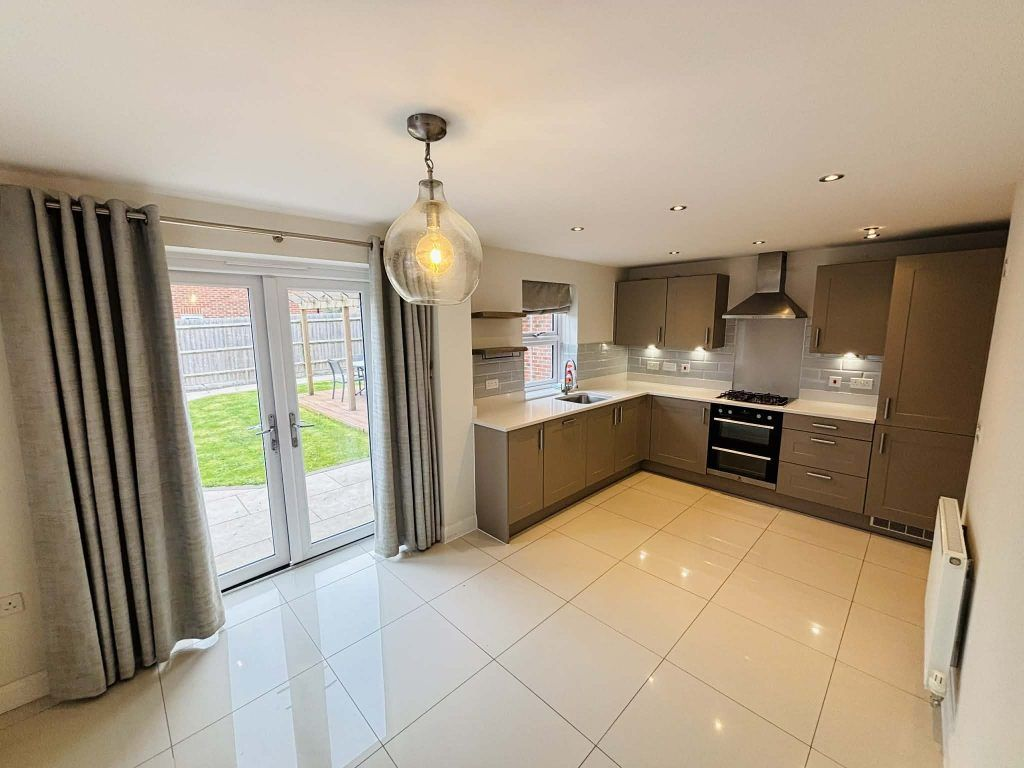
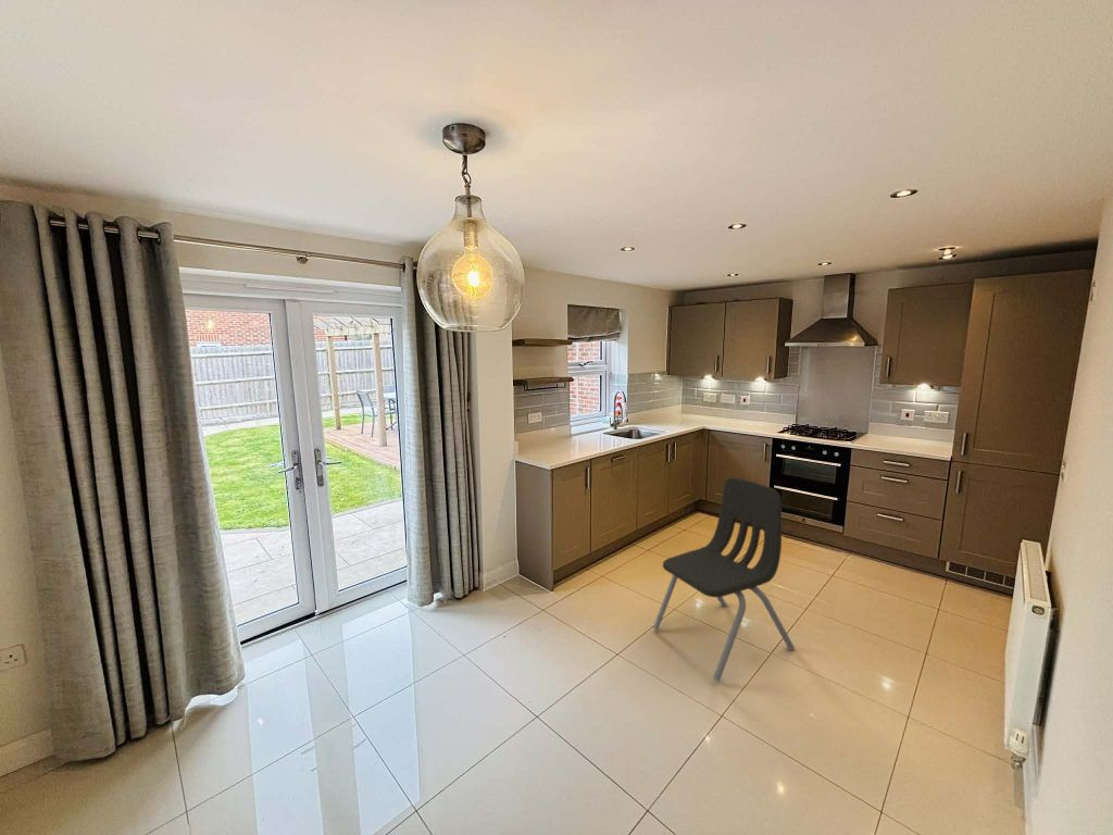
+ dining chair [652,476,796,683]
